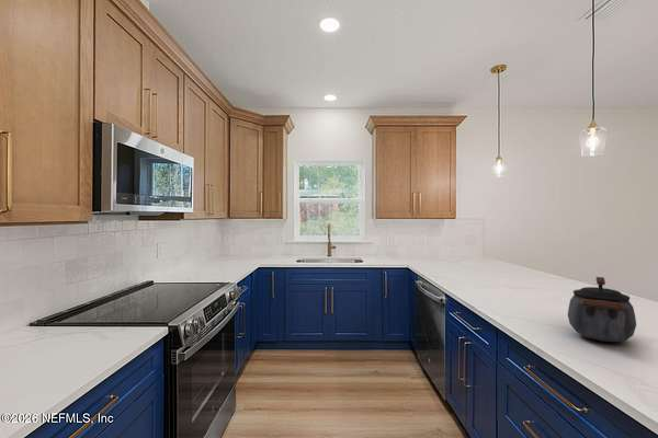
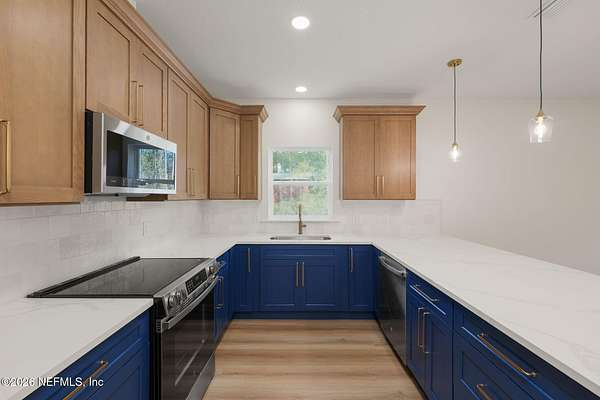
- kettle [567,276,637,343]
